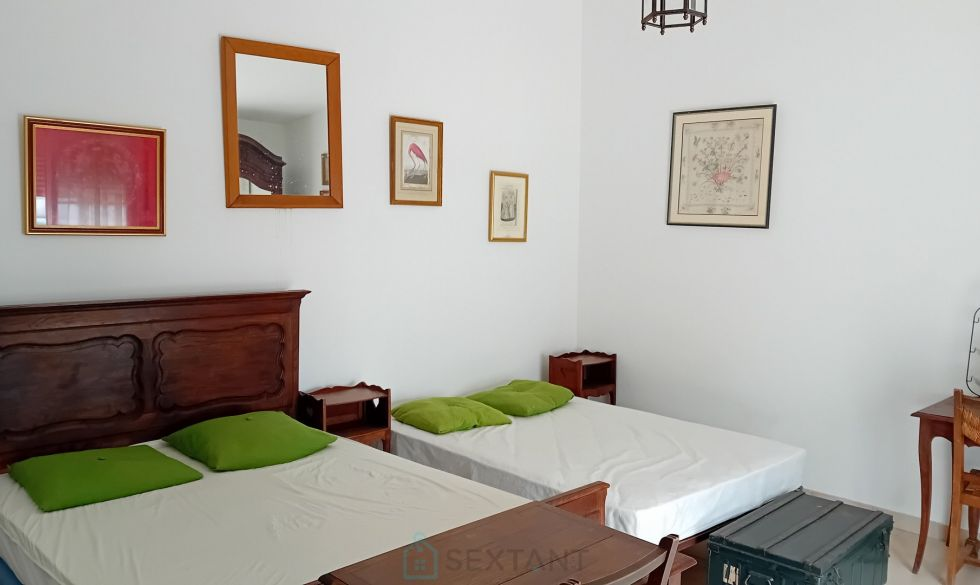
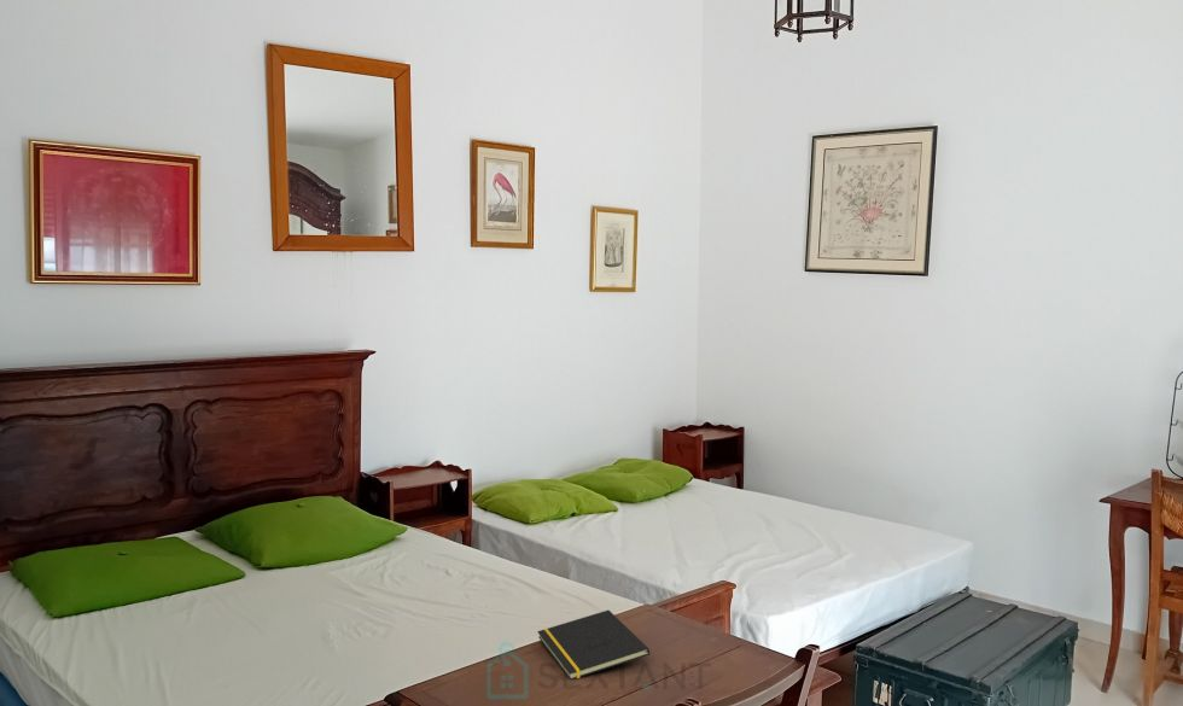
+ notepad [536,609,651,681]
